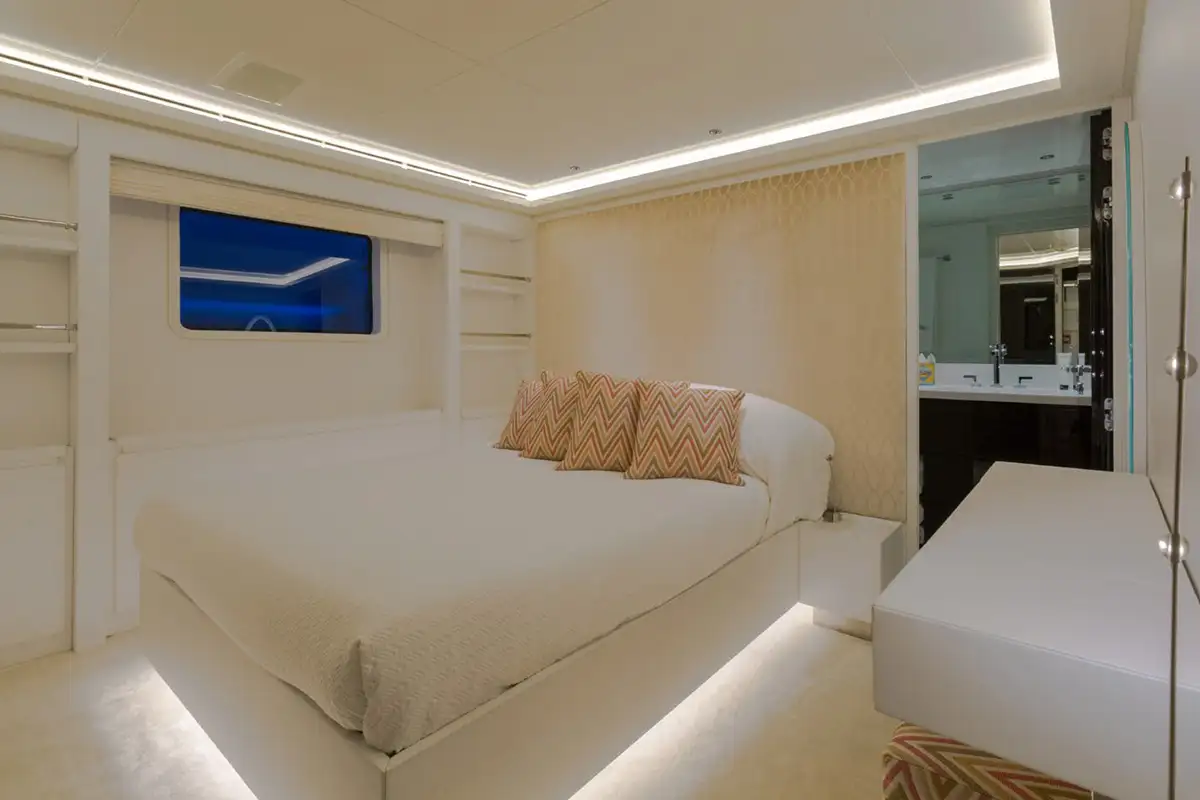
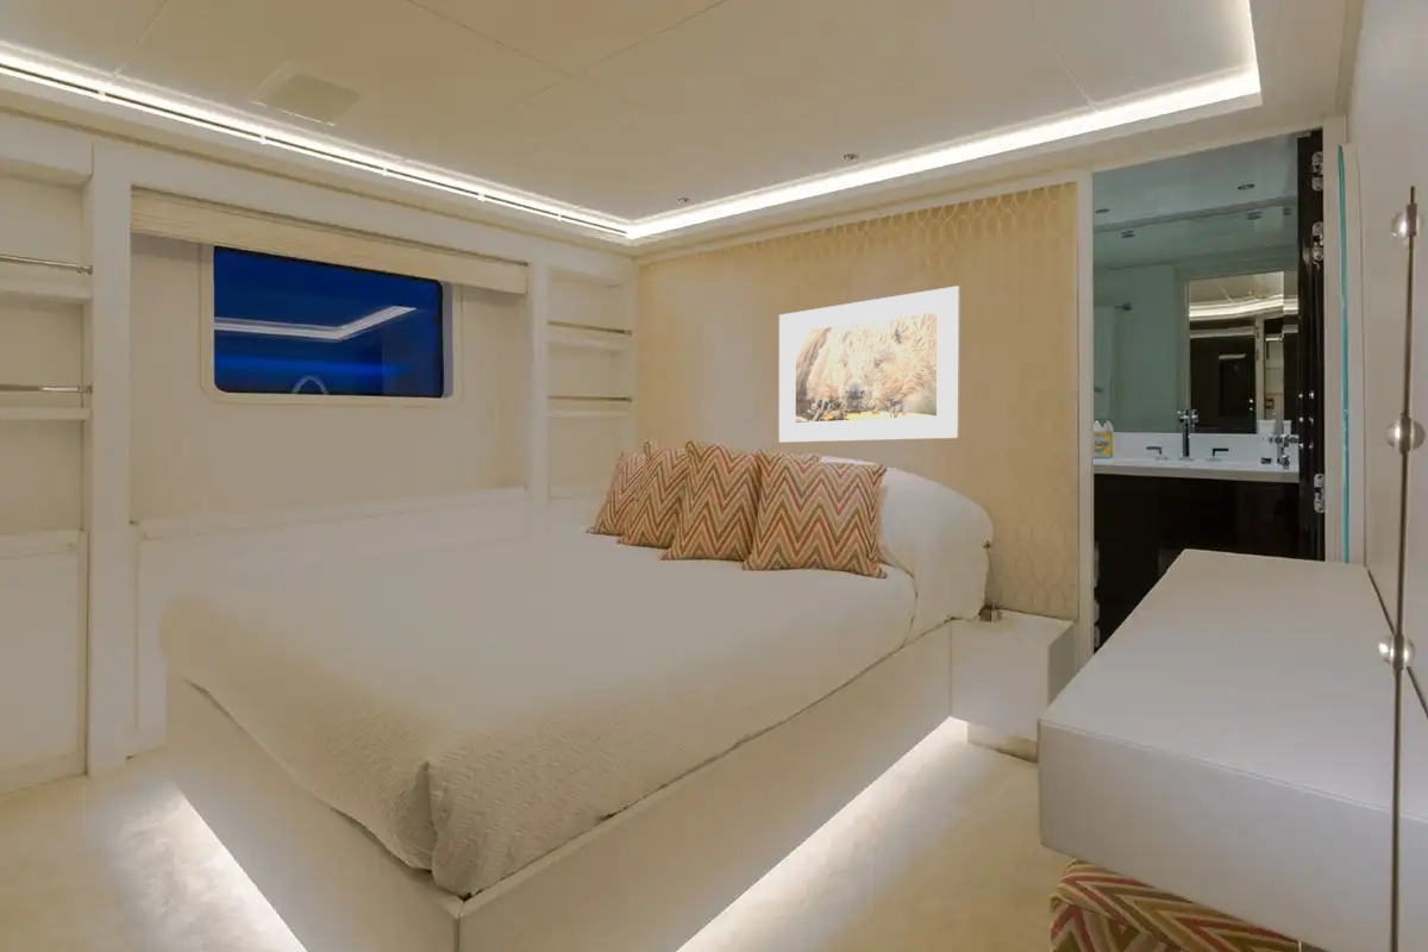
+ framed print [778,286,962,444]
